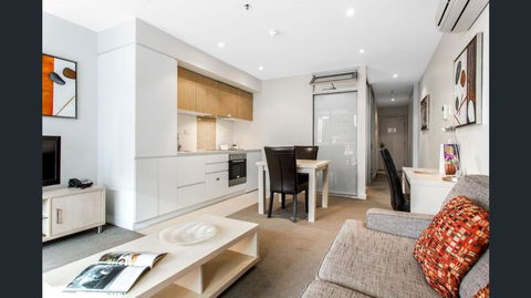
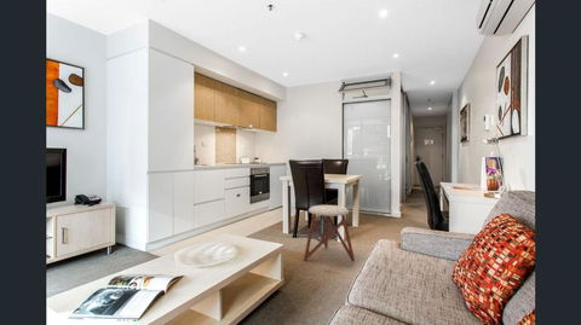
+ stool [303,204,356,263]
